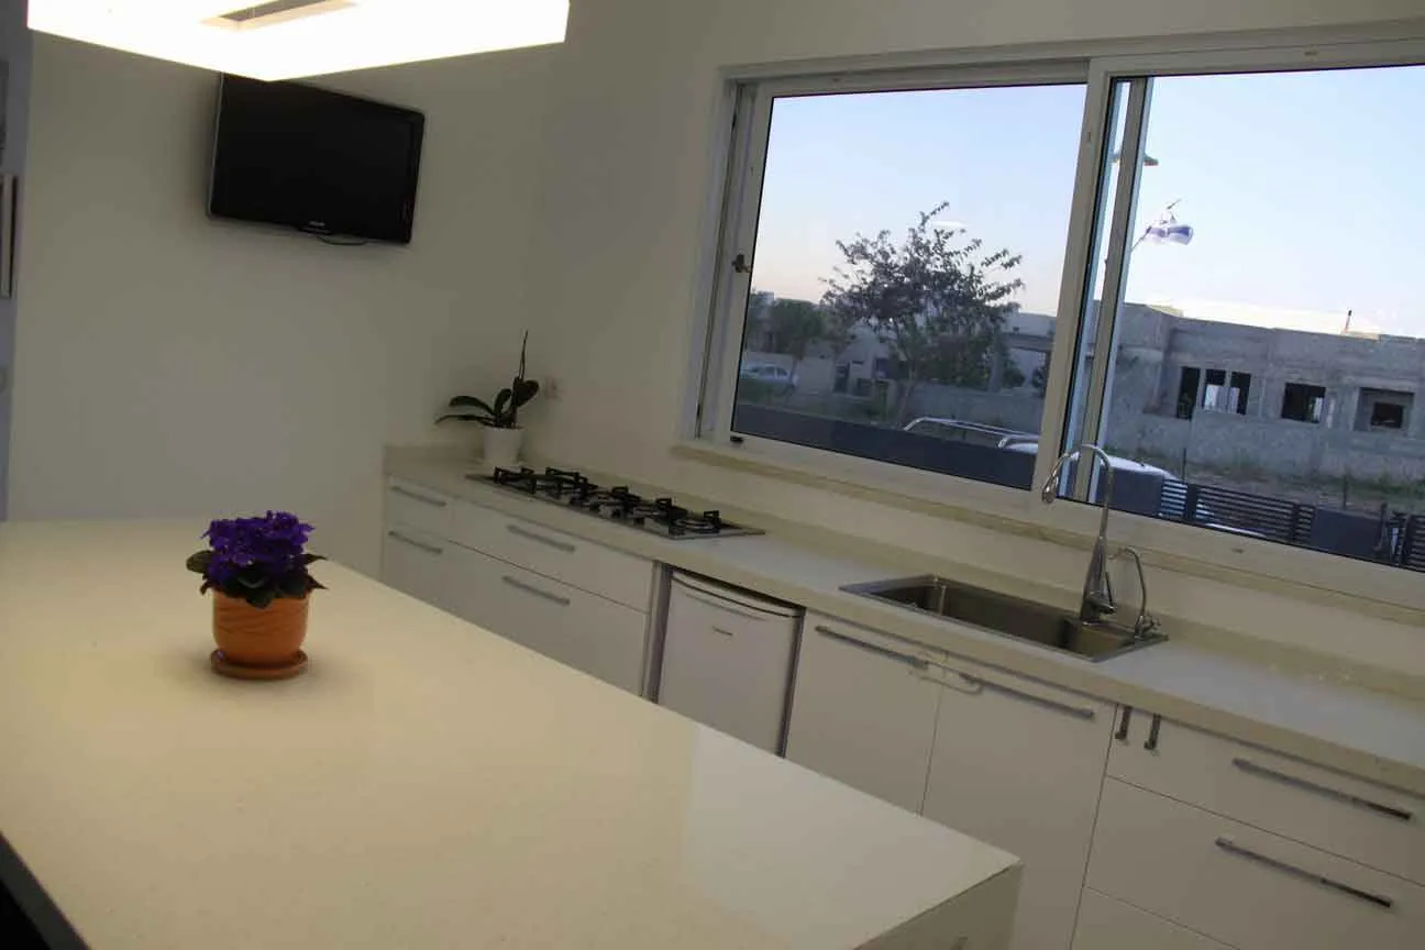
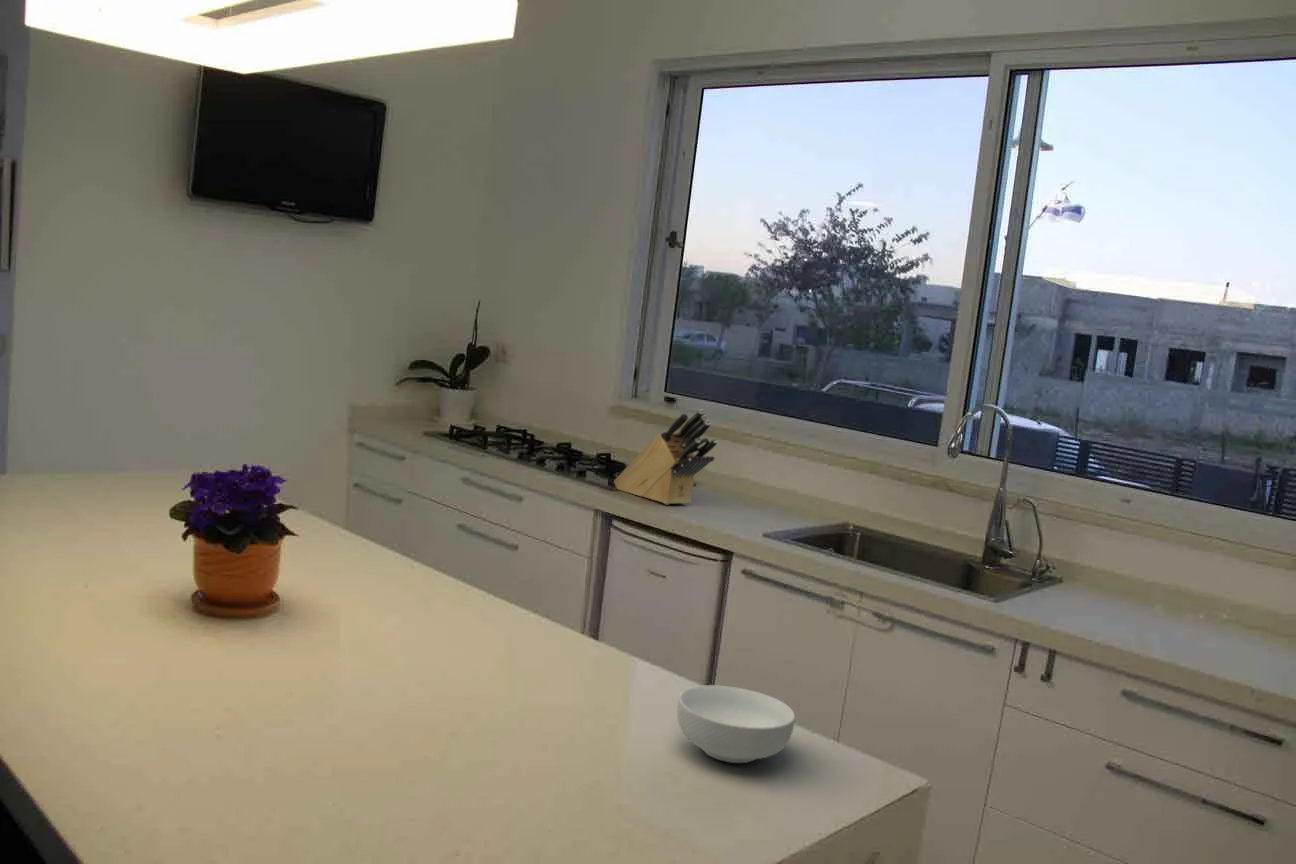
+ cereal bowl [676,684,796,764]
+ knife block [613,408,719,506]
